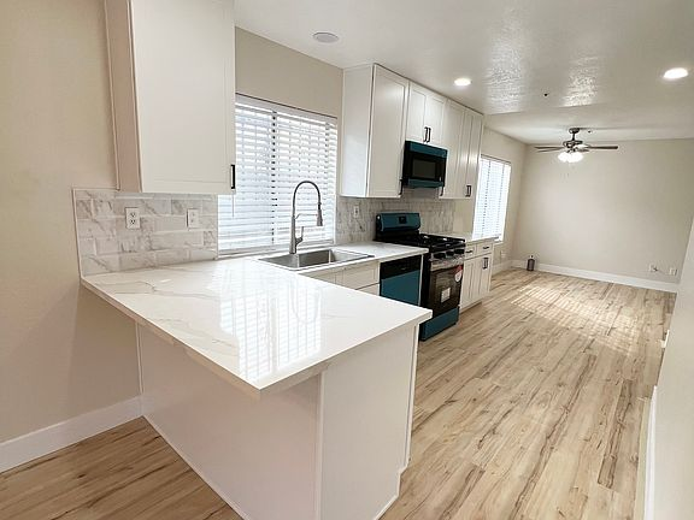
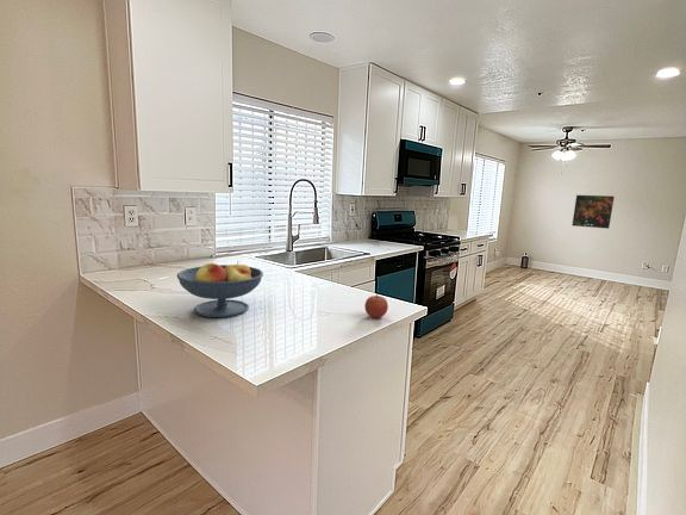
+ apple [363,291,389,319]
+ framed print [570,194,616,230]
+ fruit bowl [176,260,264,318]
